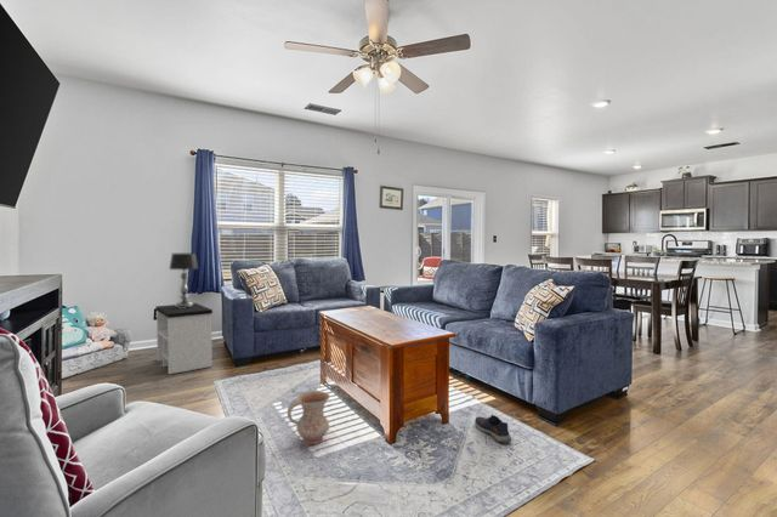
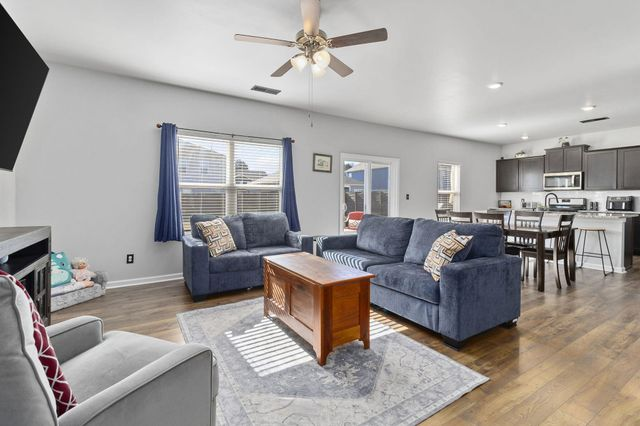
- table lamp [168,252,199,308]
- shoe [473,414,512,444]
- side table [154,302,214,375]
- ceramic jug [287,390,331,445]
